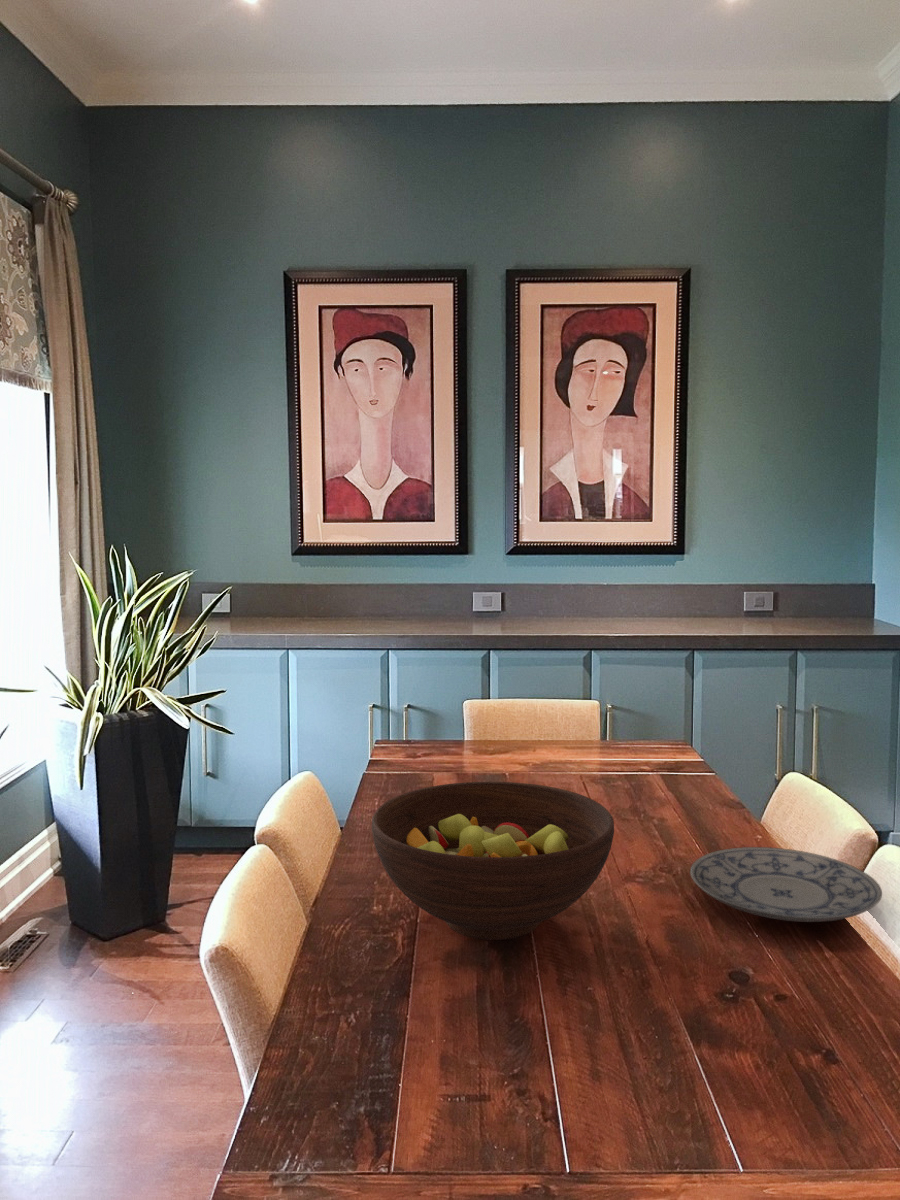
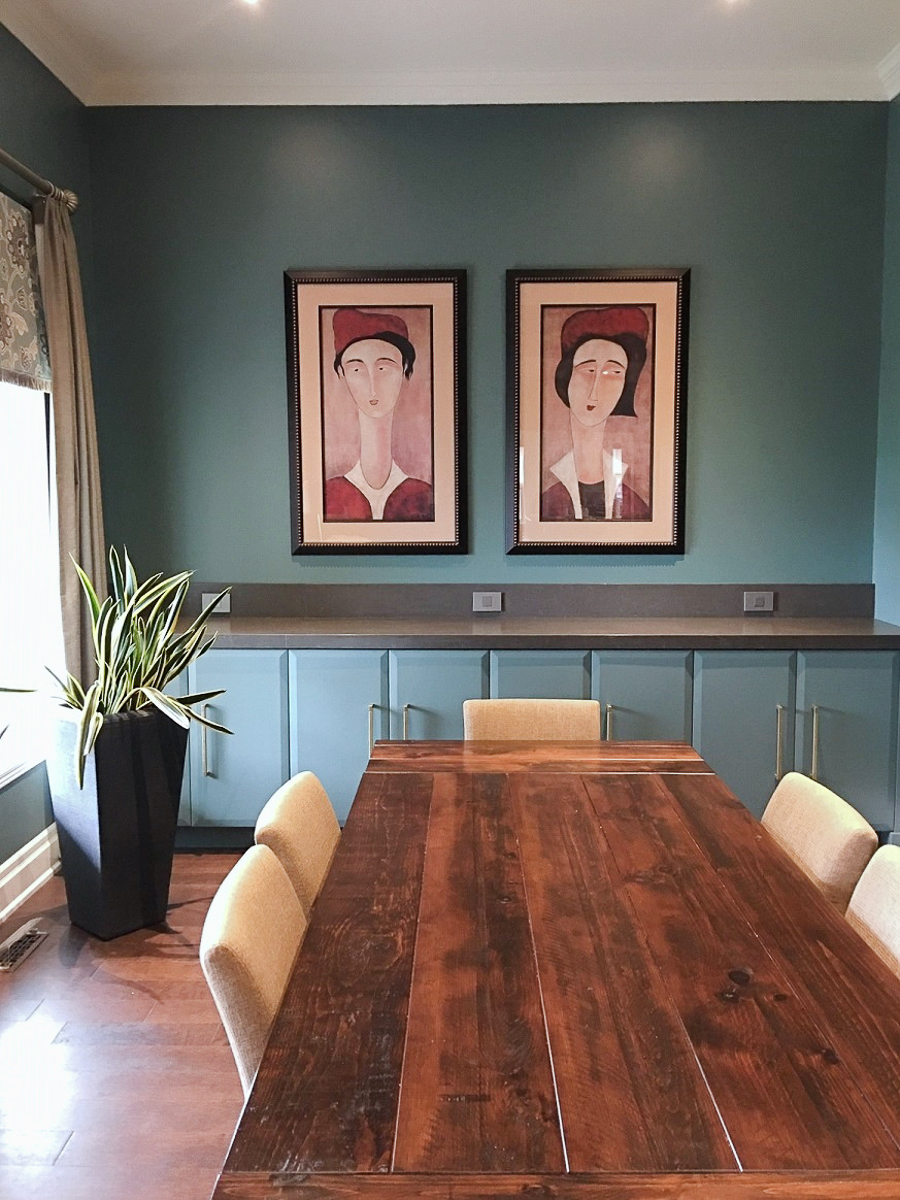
- plate [689,846,883,923]
- fruit bowl [371,781,615,941]
